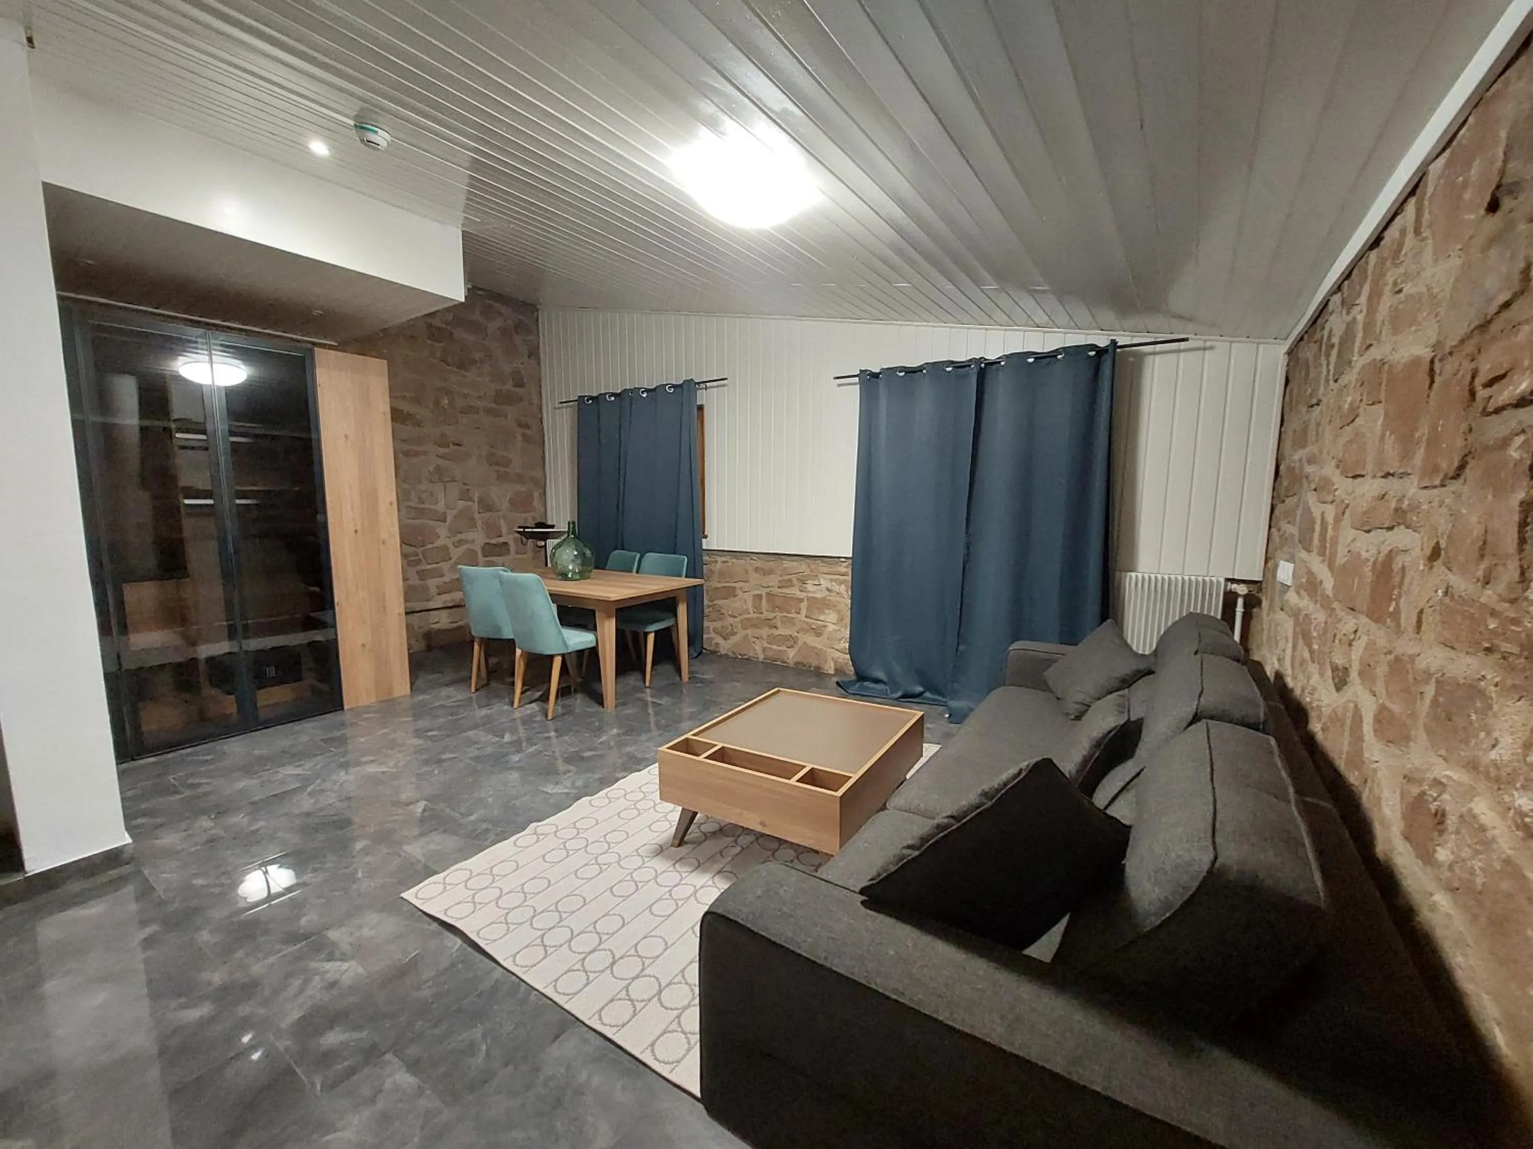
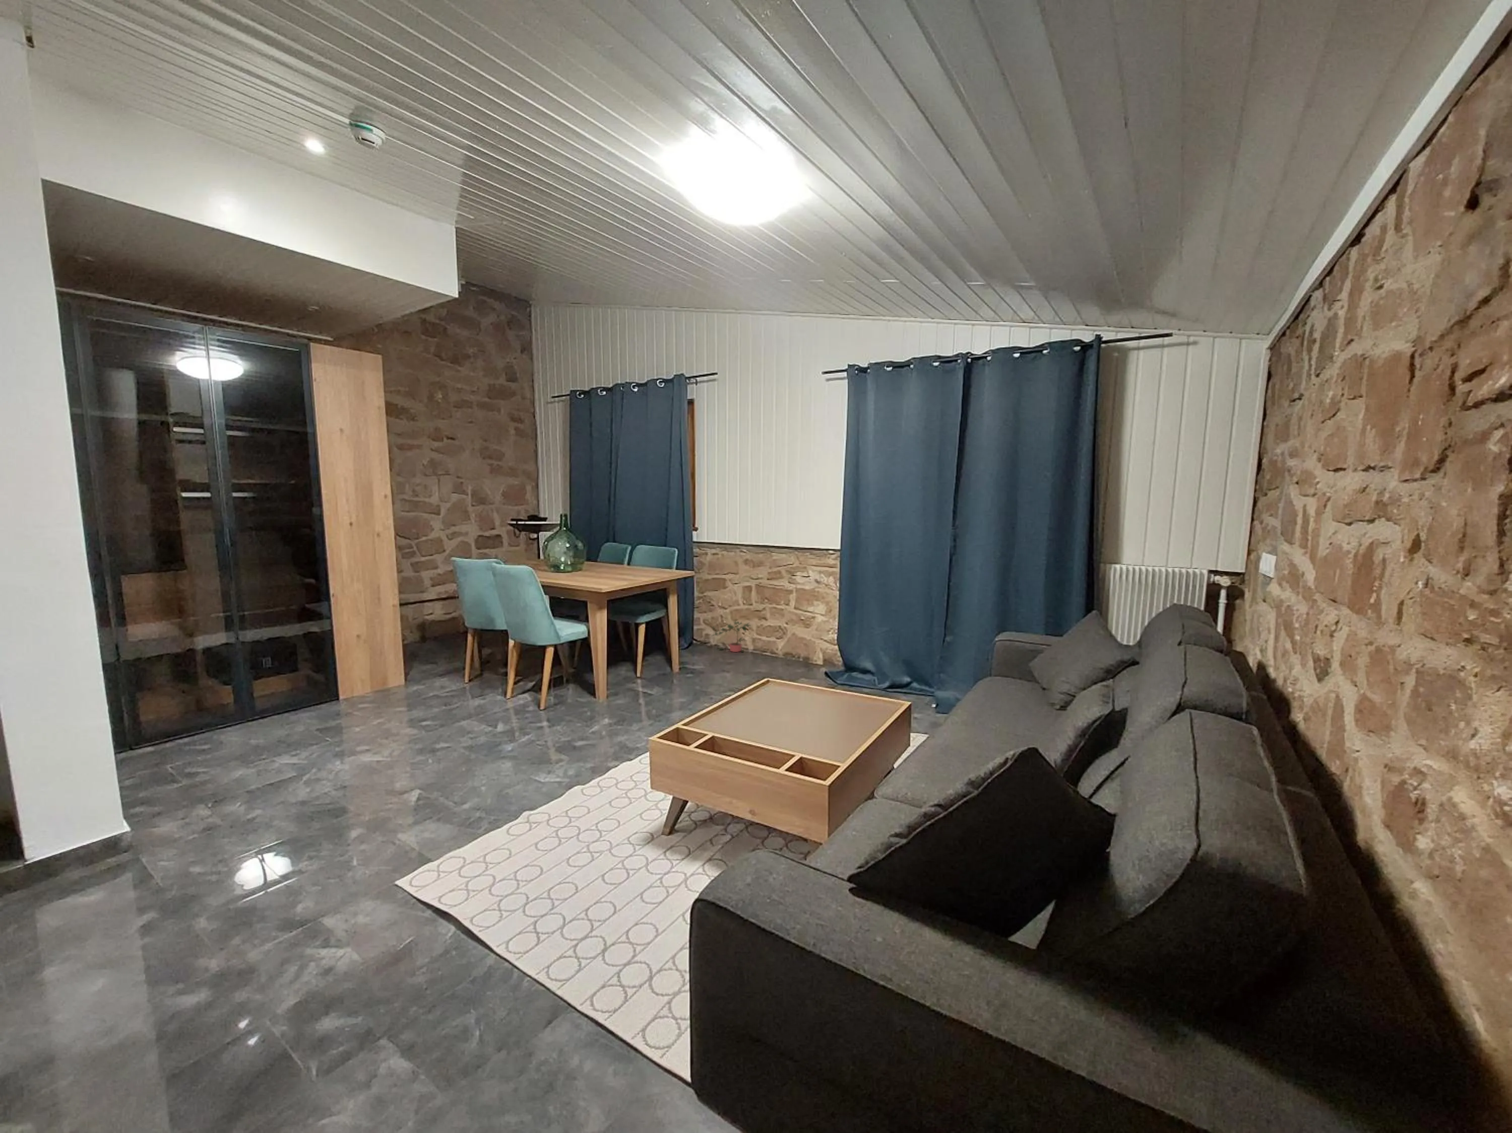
+ potted plant [711,619,752,652]
